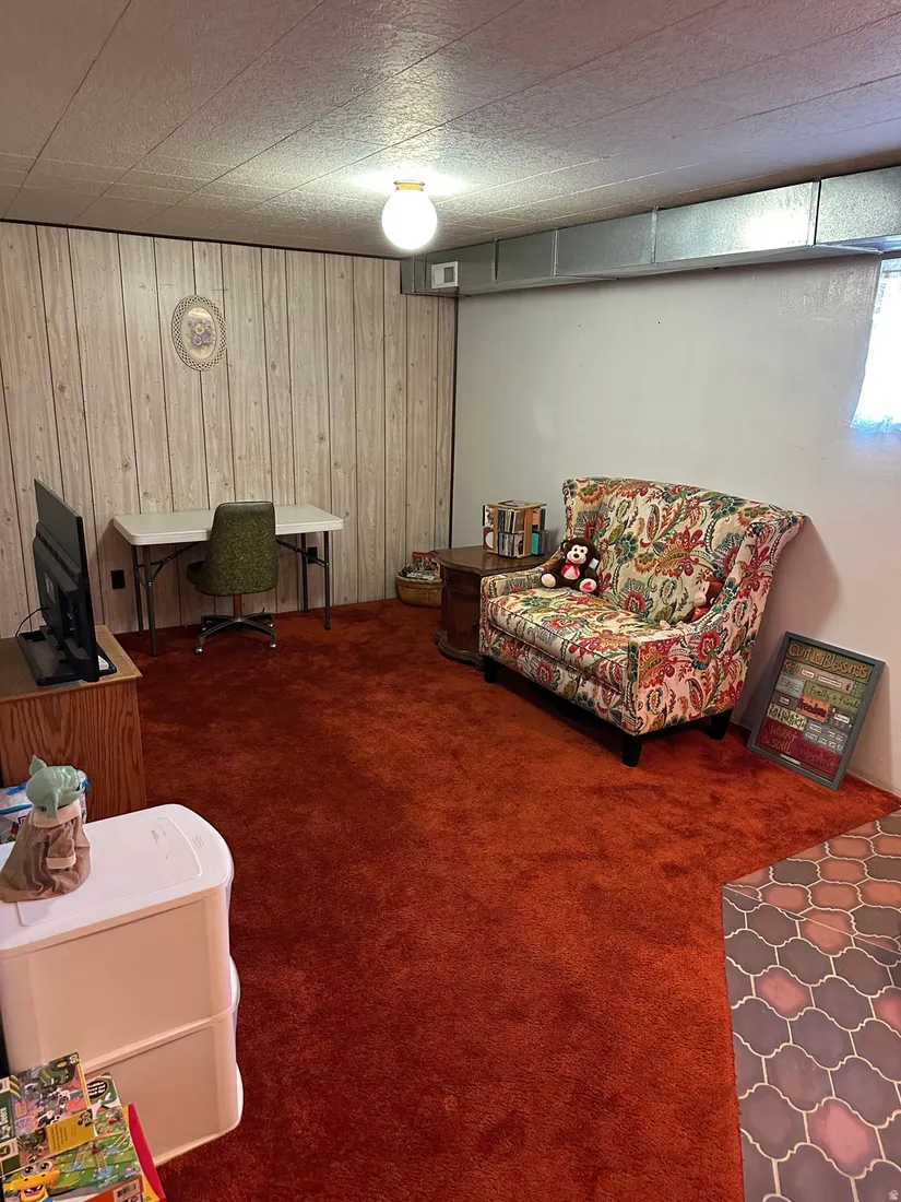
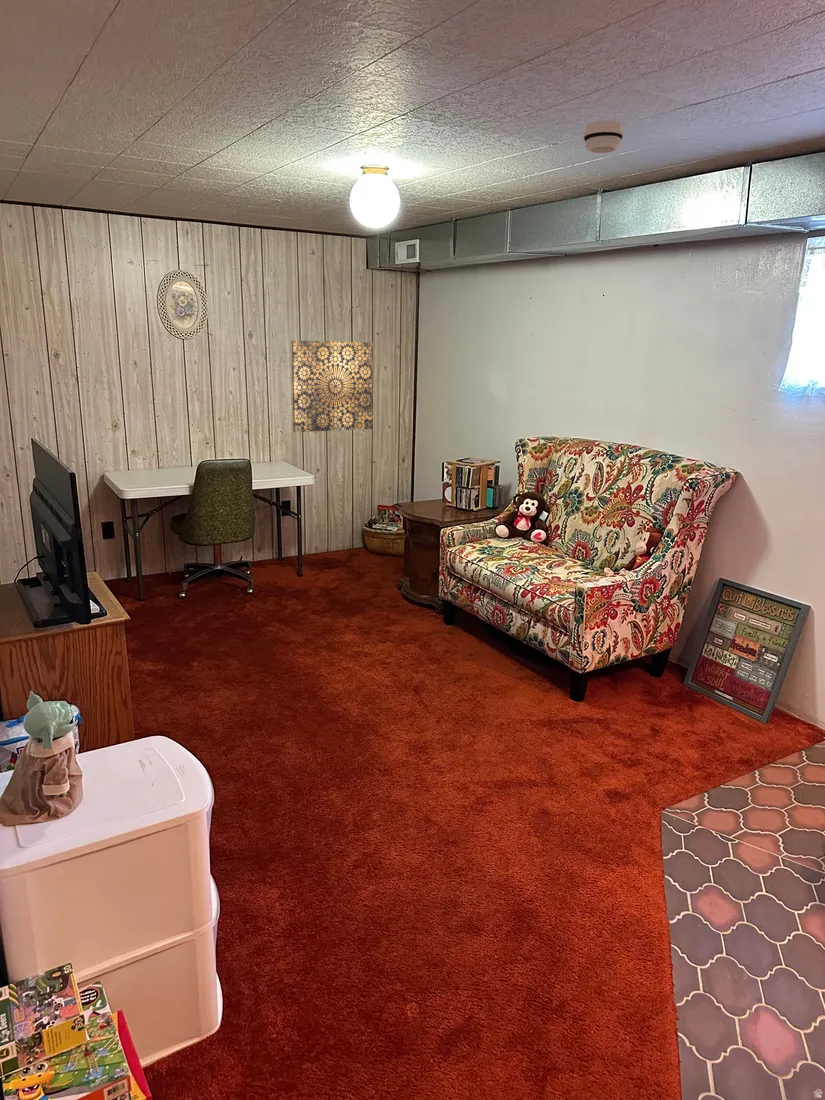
+ wall art [290,340,374,433]
+ smoke detector [583,119,624,154]
